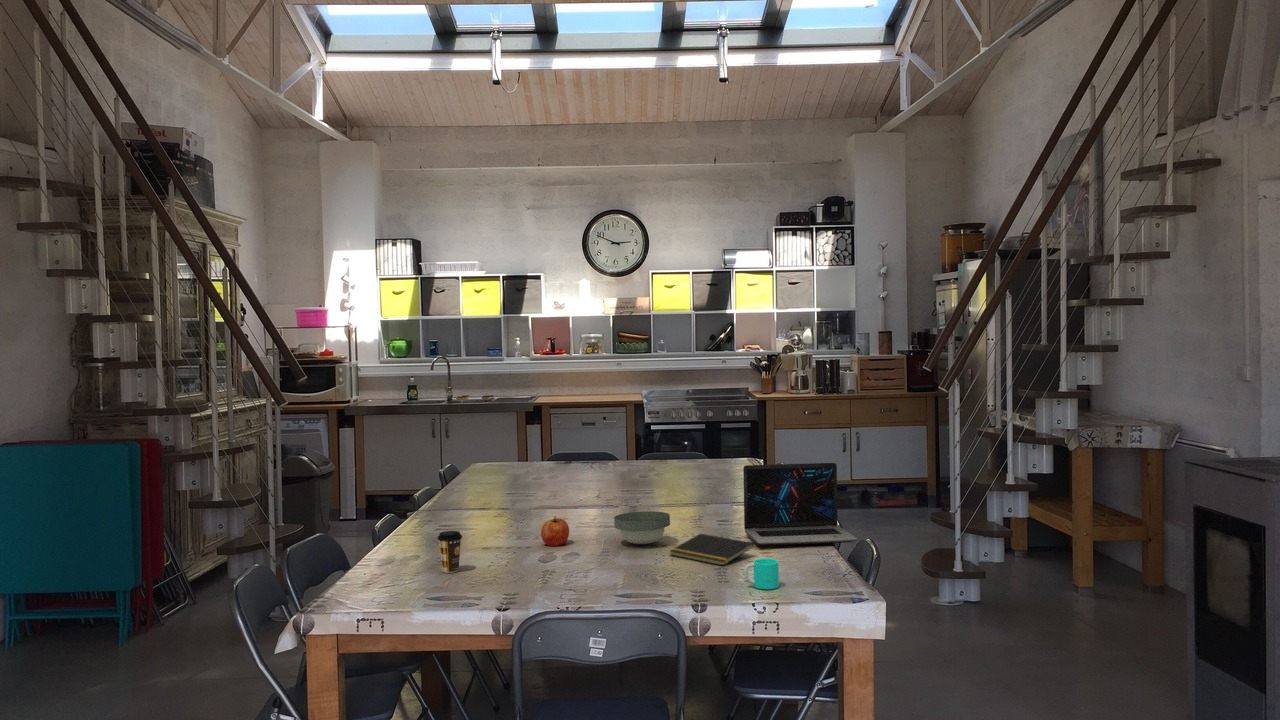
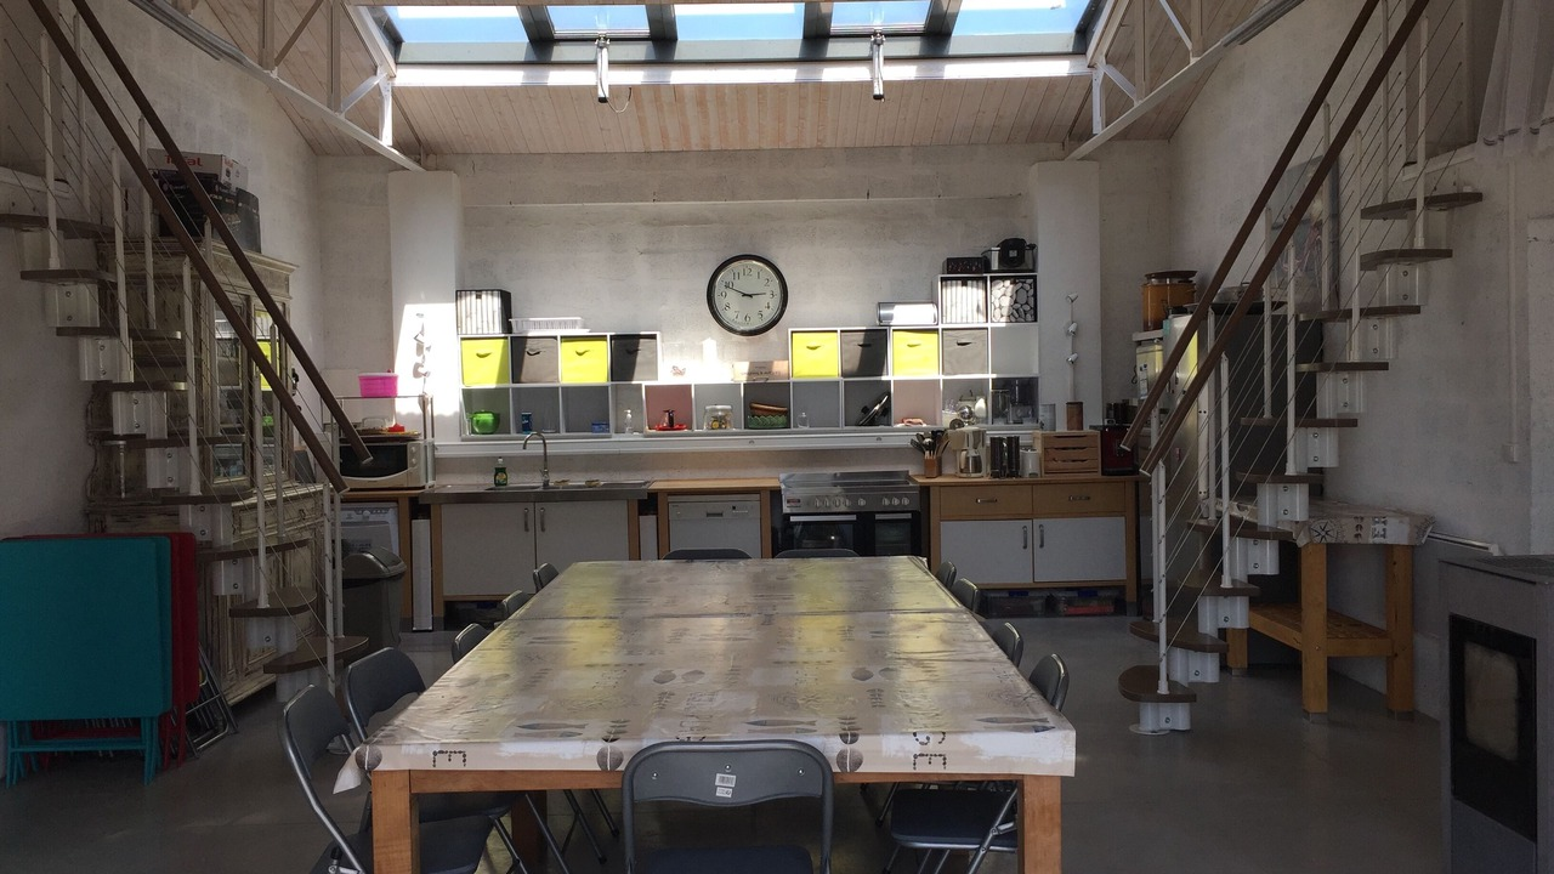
- notepad [669,533,755,567]
- bowl [613,510,671,545]
- cup [743,558,780,590]
- fruit [540,515,570,547]
- laptop [742,462,858,547]
- coffee cup [436,530,463,574]
